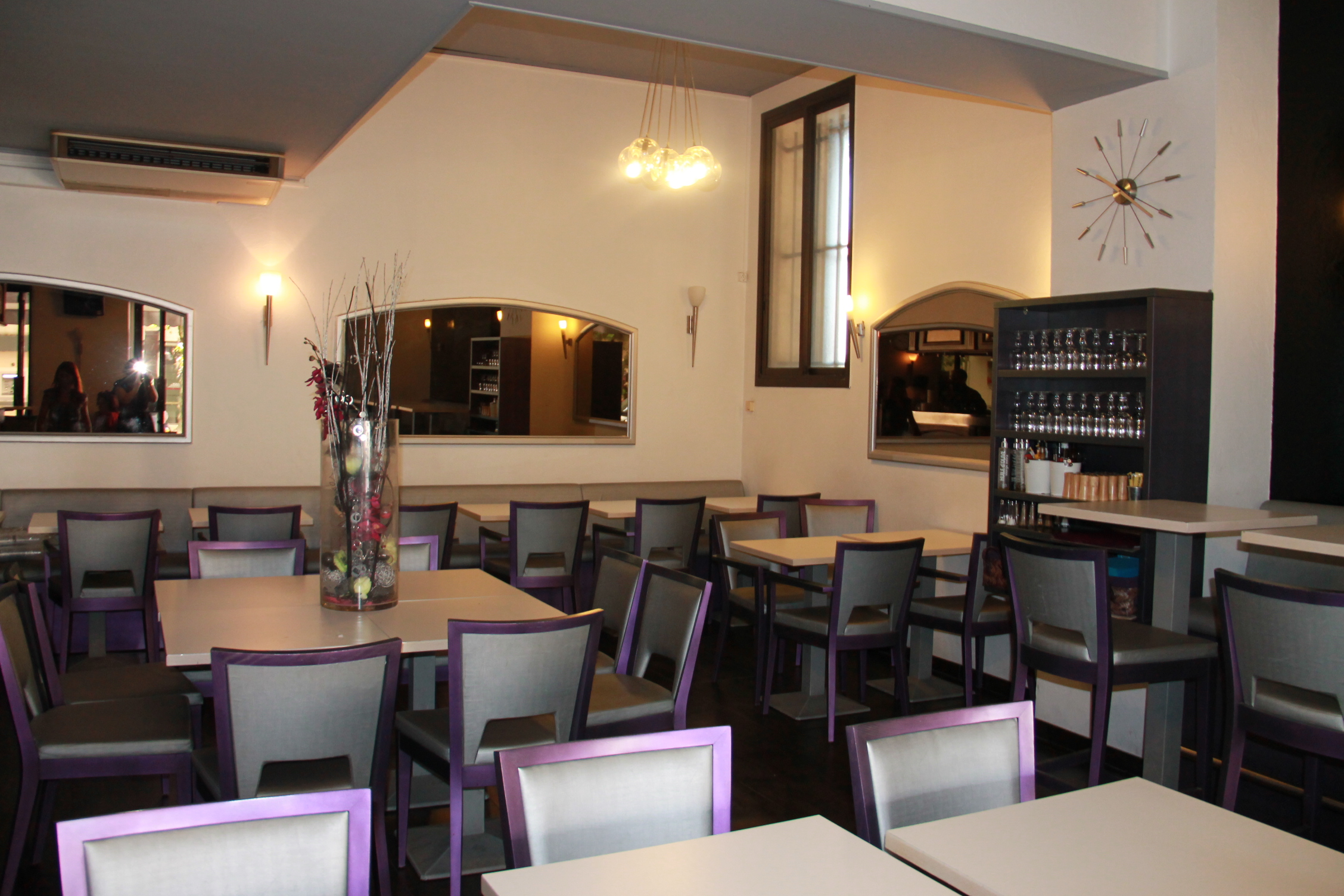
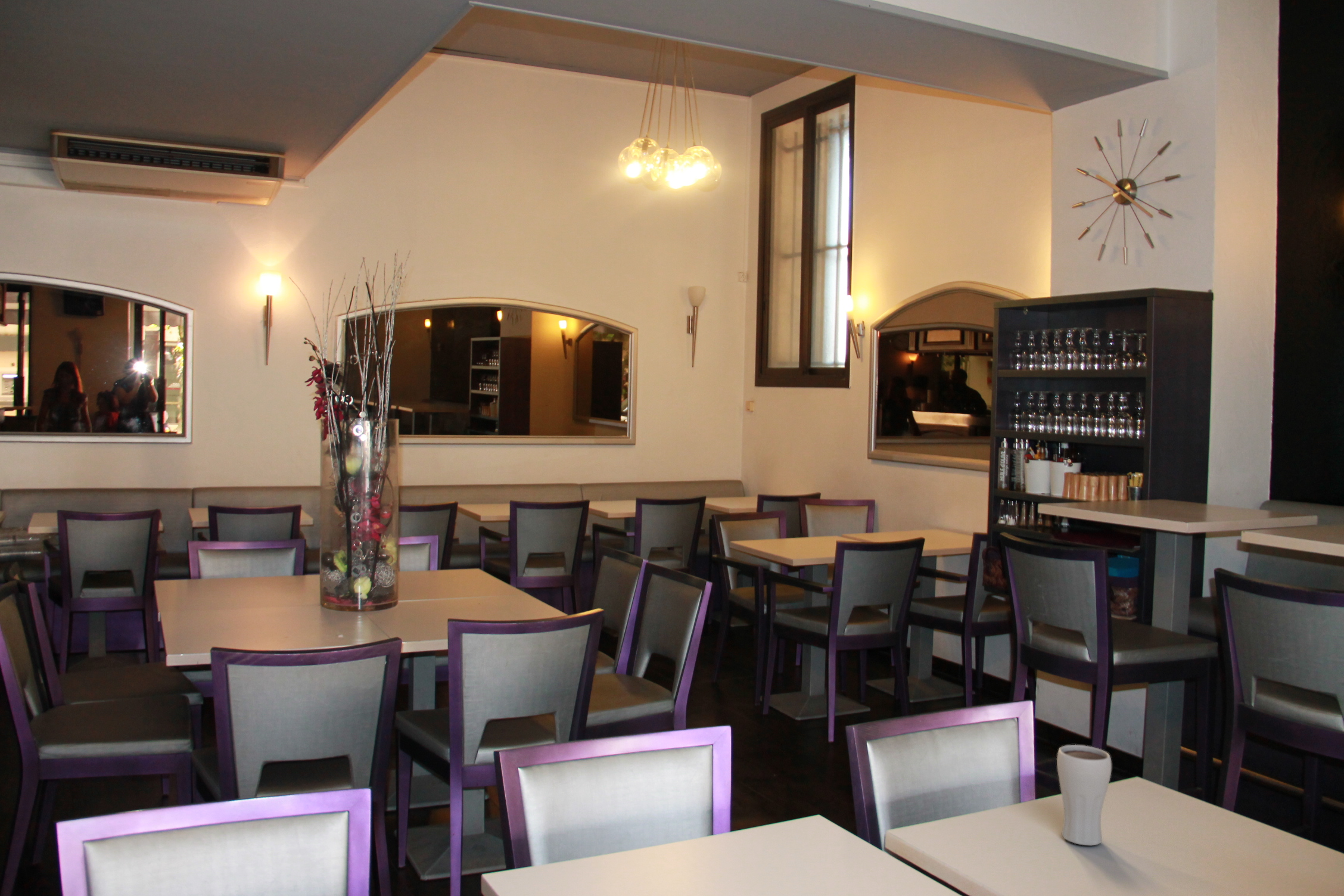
+ drinking glass [1056,744,1112,846]
